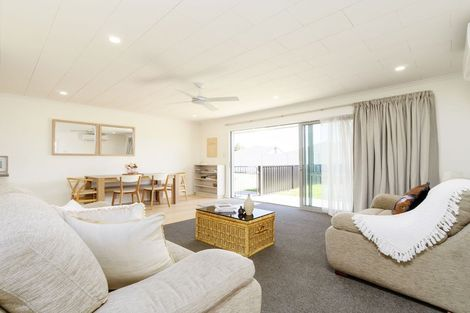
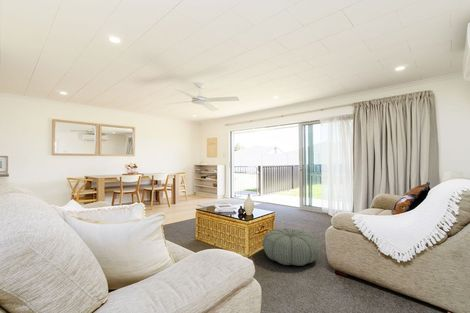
+ pouf [262,227,320,267]
